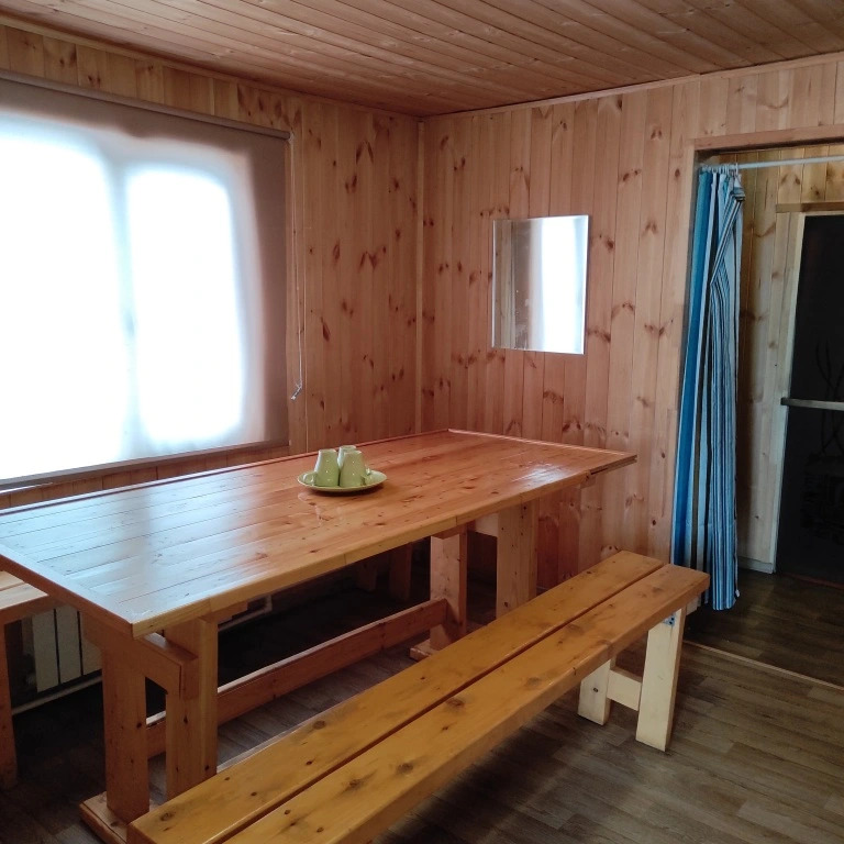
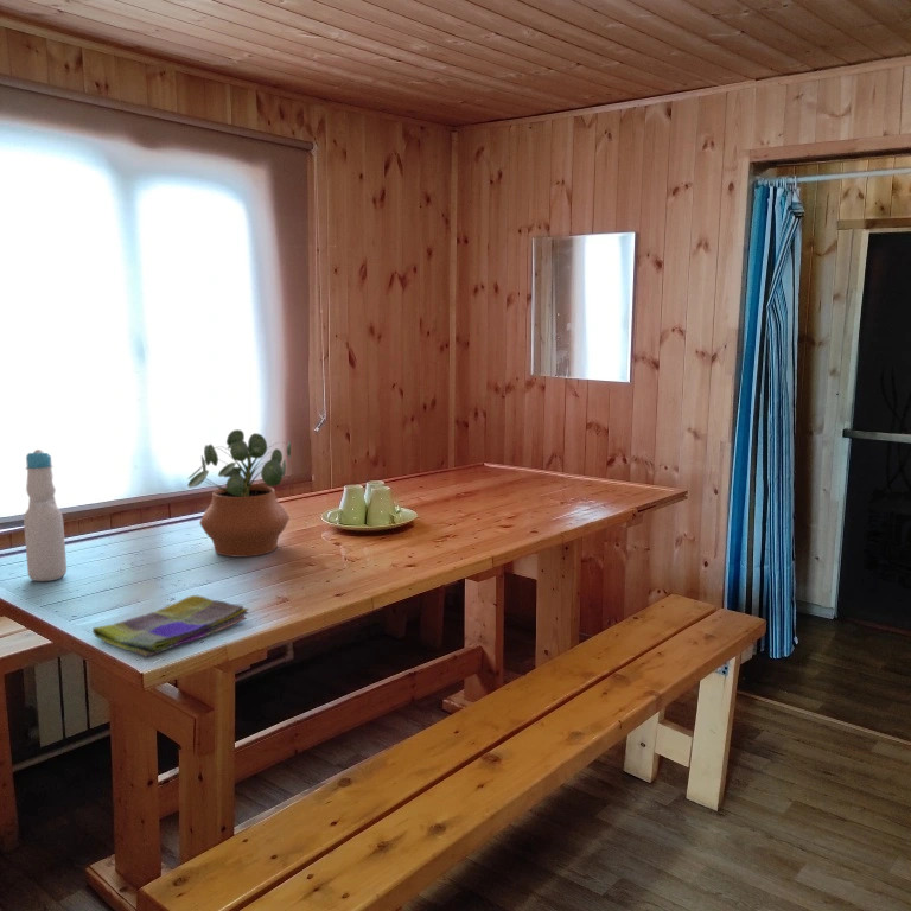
+ bottle [23,448,68,582]
+ dish towel [91,594,250,658]
+ potted plant [186,428,292,558]
